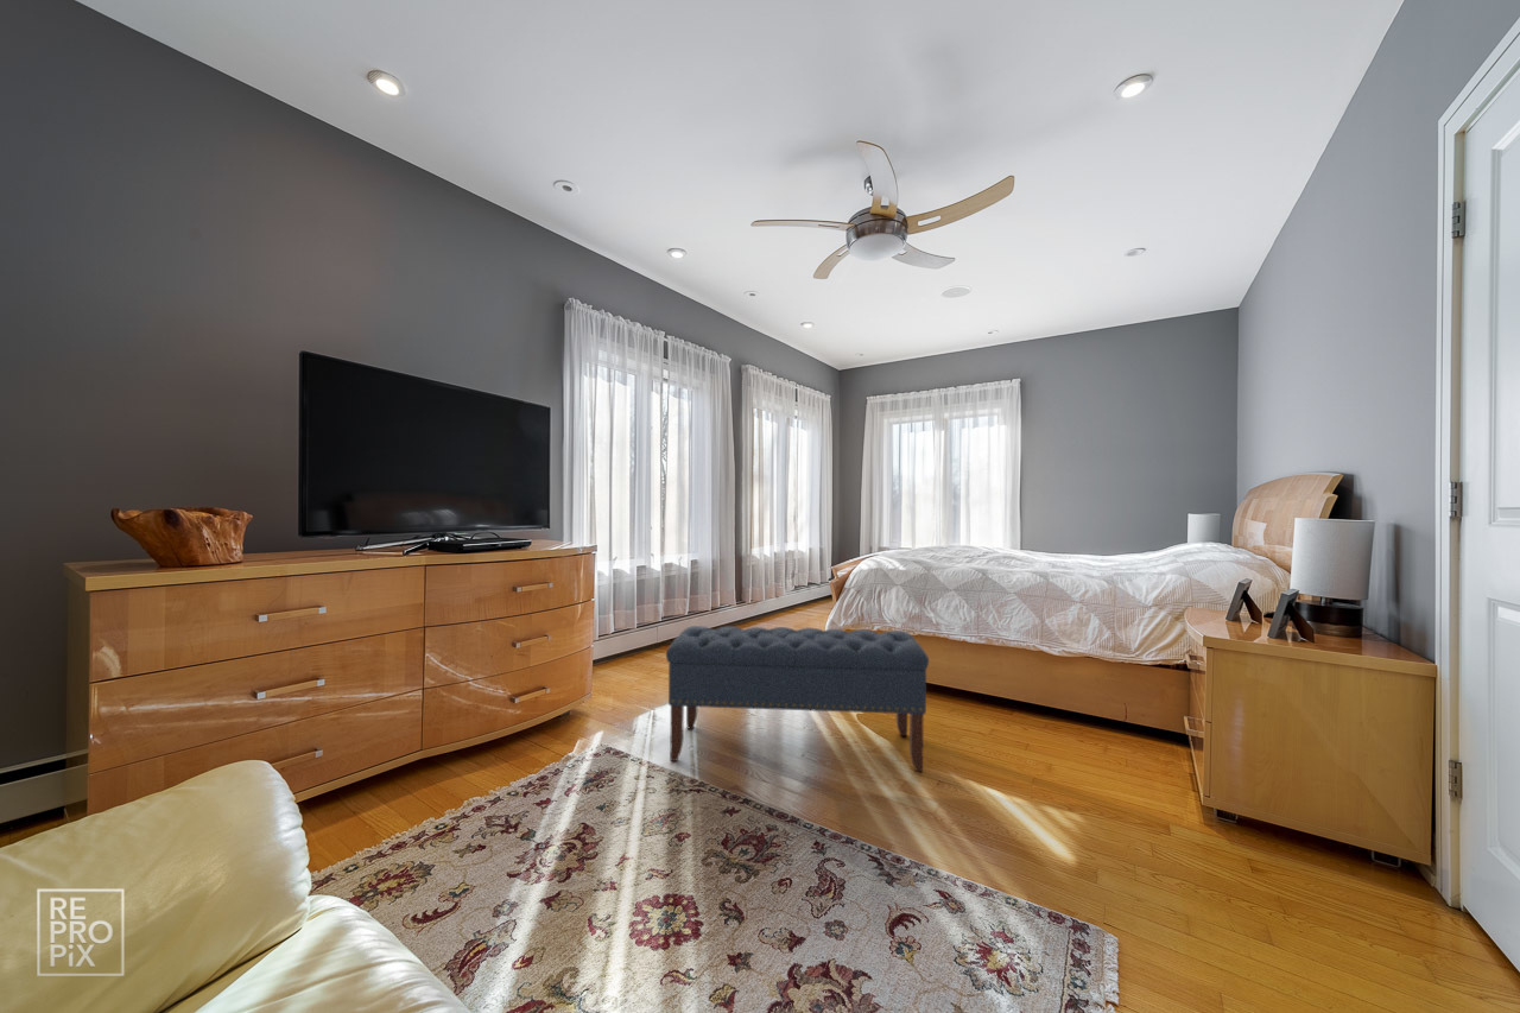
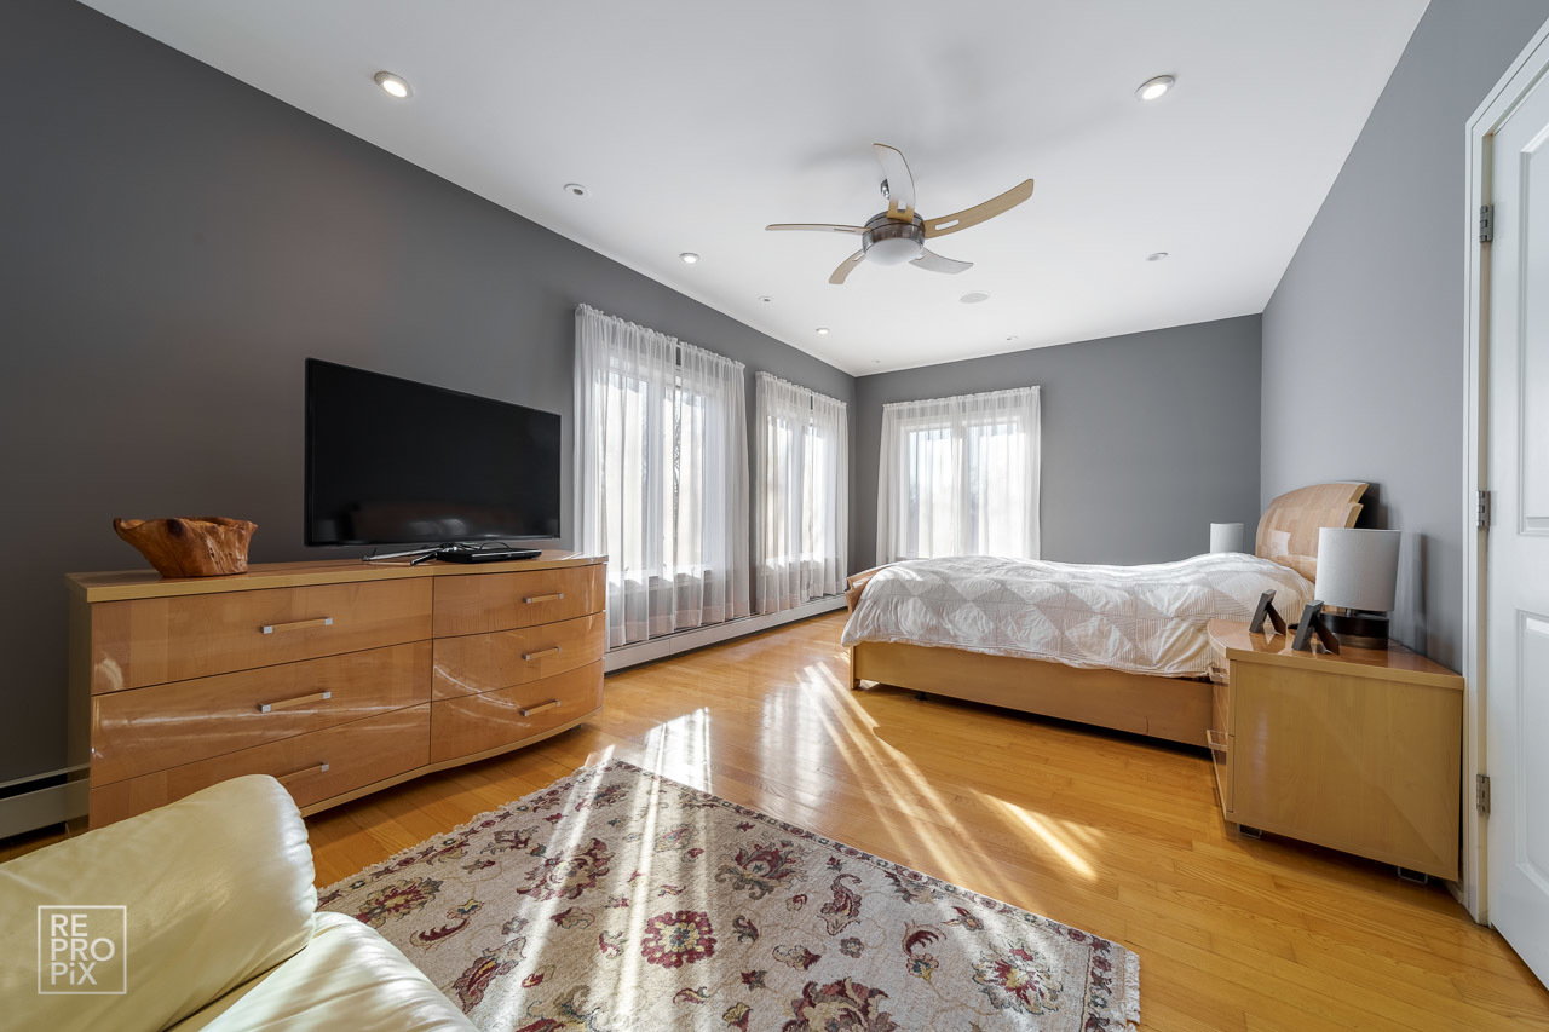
- bench [665,625,930,772]
